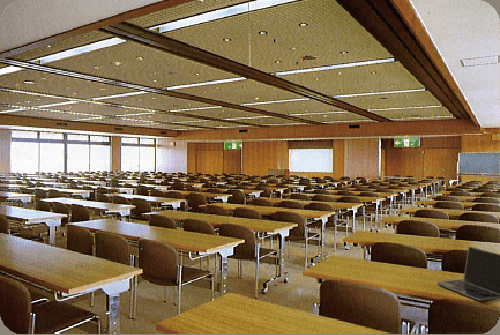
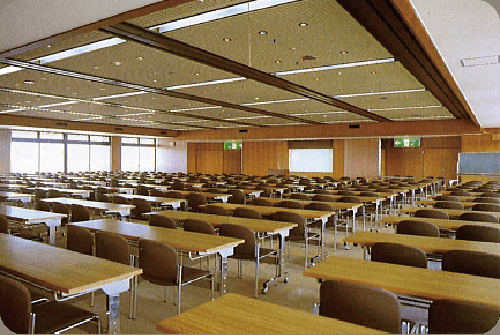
- laptop [436,246,500,302]
